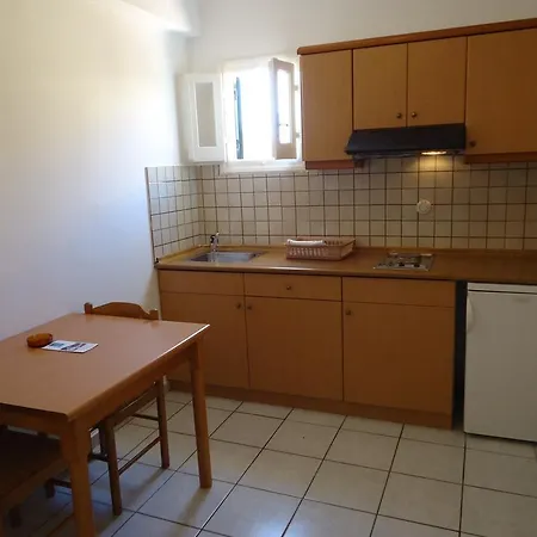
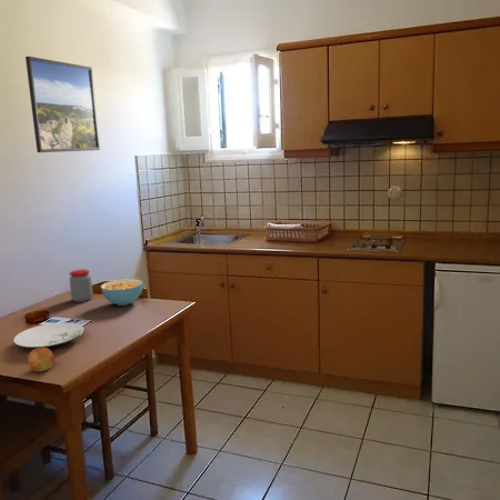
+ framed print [24,56,101,153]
+ cereal bowl [100,278,144,307]
+ jar [68,268,93,303]
+ plate [12,321,86,349]
+ apple [27,347,56,373]
